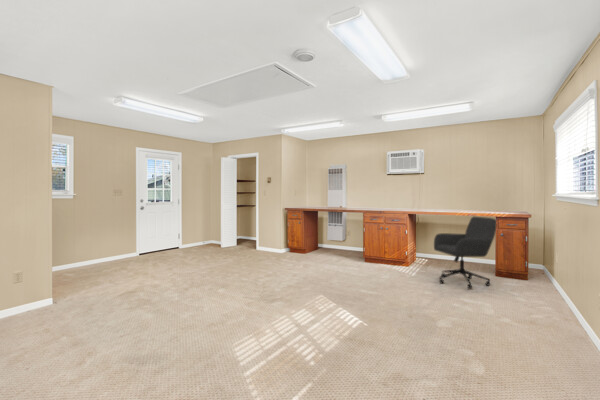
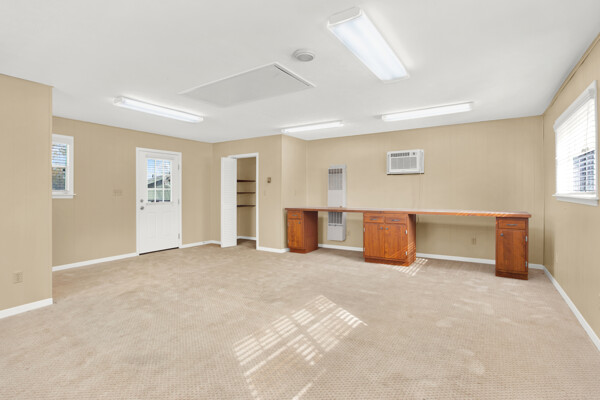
- office chair [433,216,498,290]
